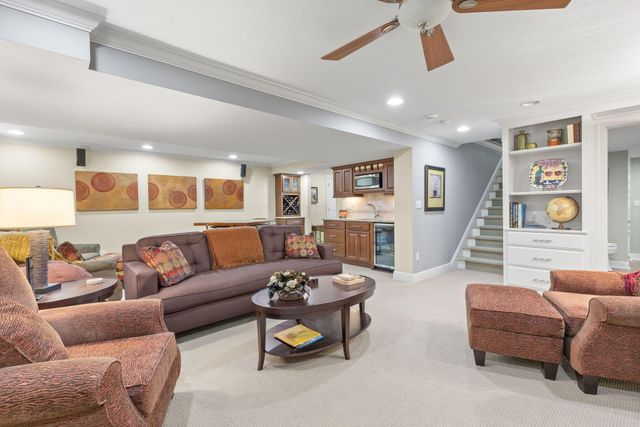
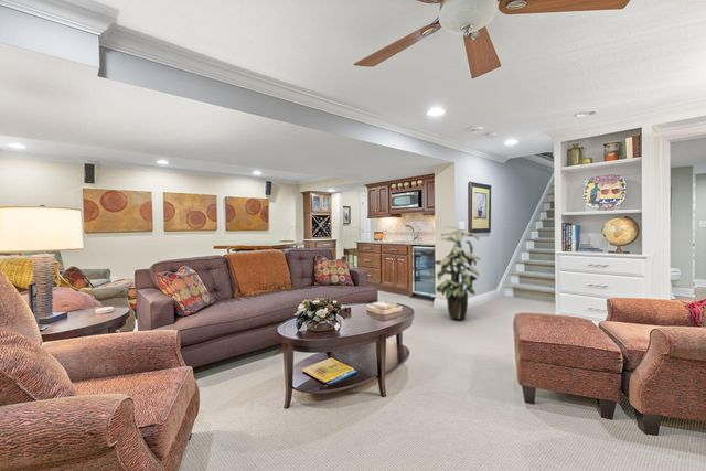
+ indoor plant [431,225,481,321]
